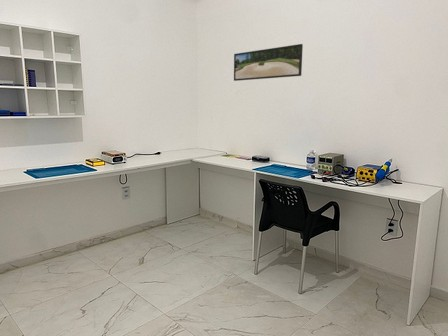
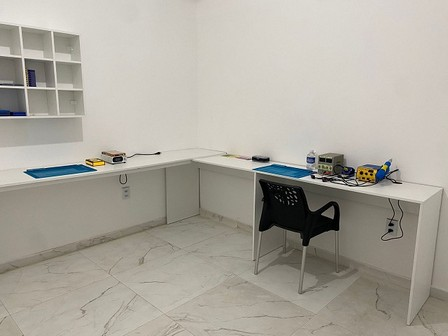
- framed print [233,43,304,82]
